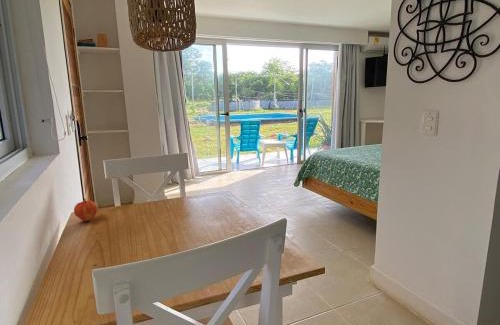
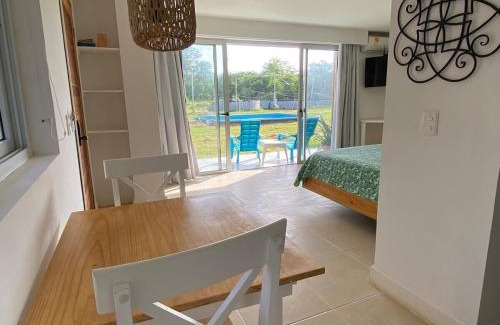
- fruit [73,197,99,223]
